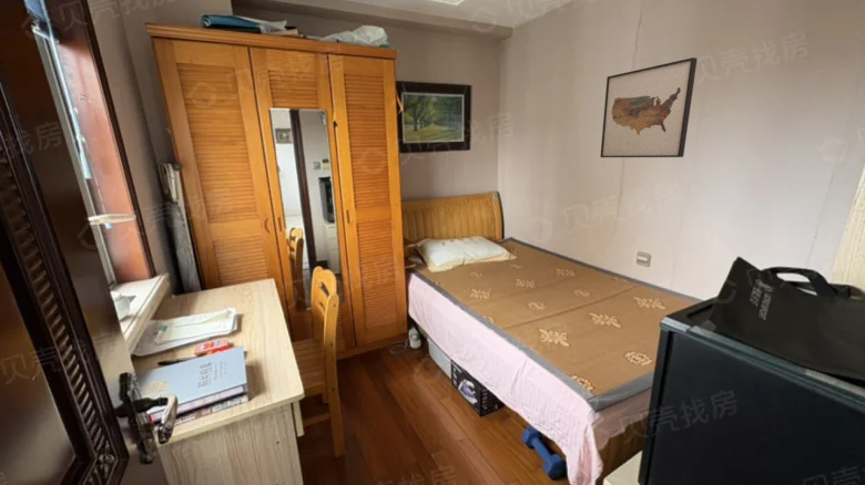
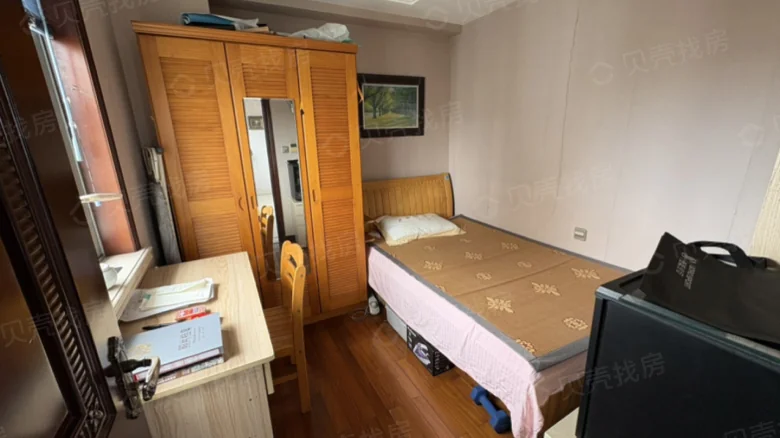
- wall art [599,56,699,158]
